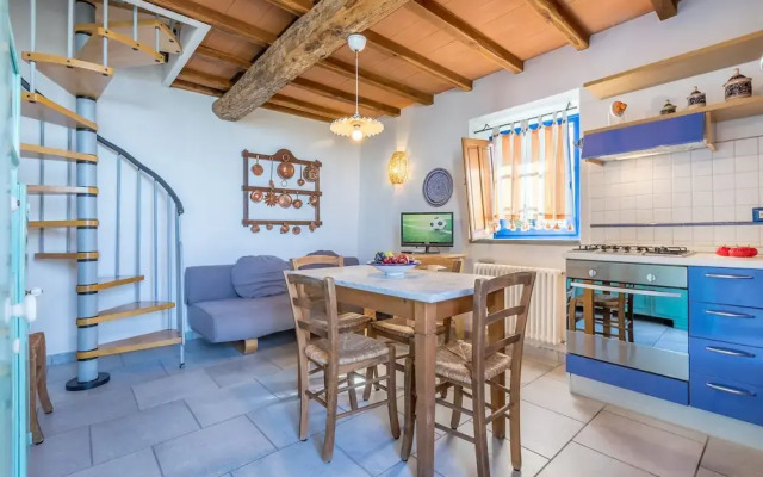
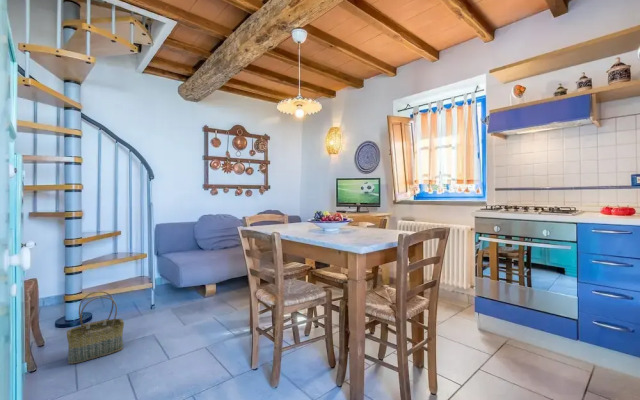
+ basket [66,290,125,365]
